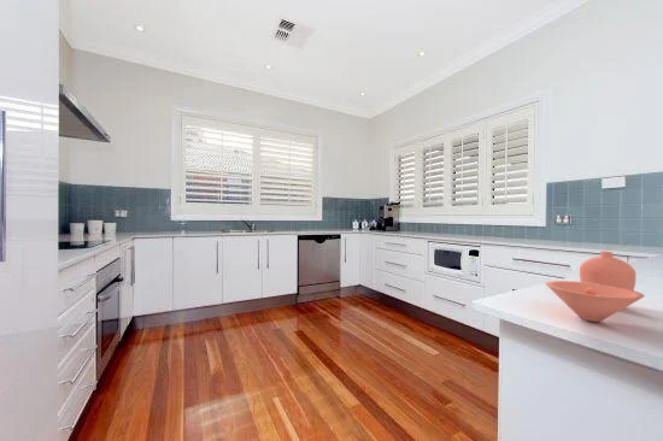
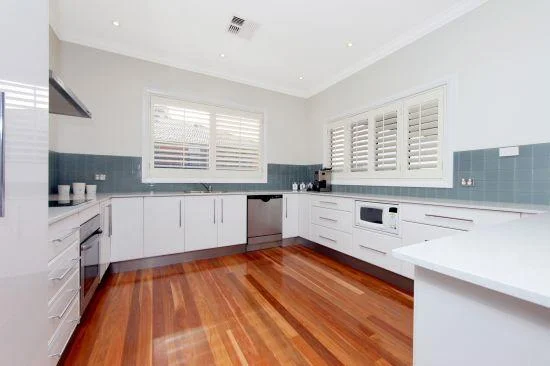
- decorative bowl [544,251,646,323]
